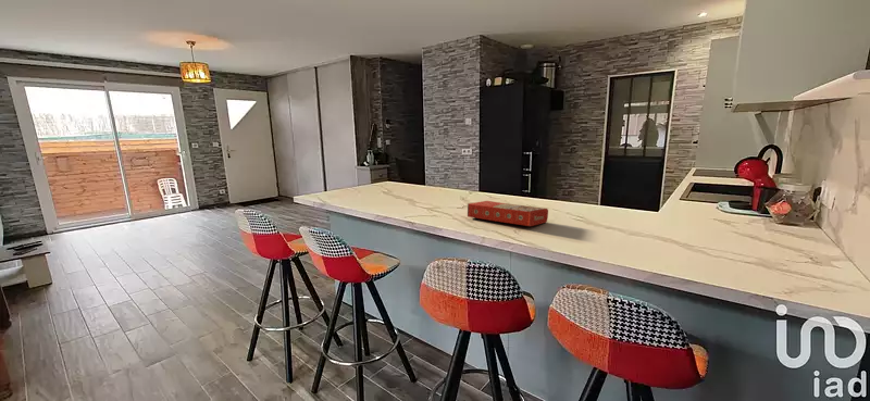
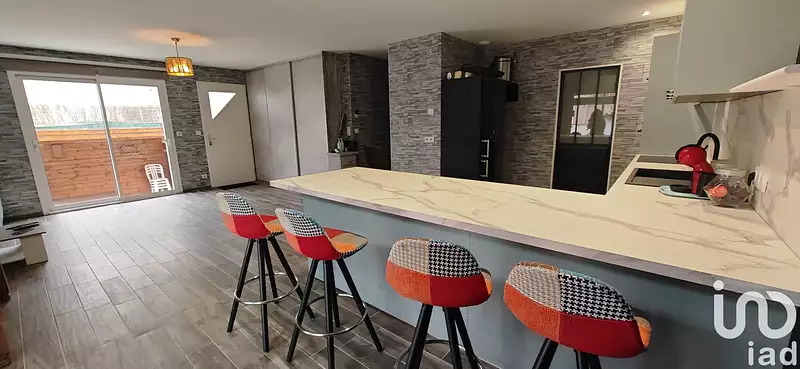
- macaroni box [467,200,549,227]
